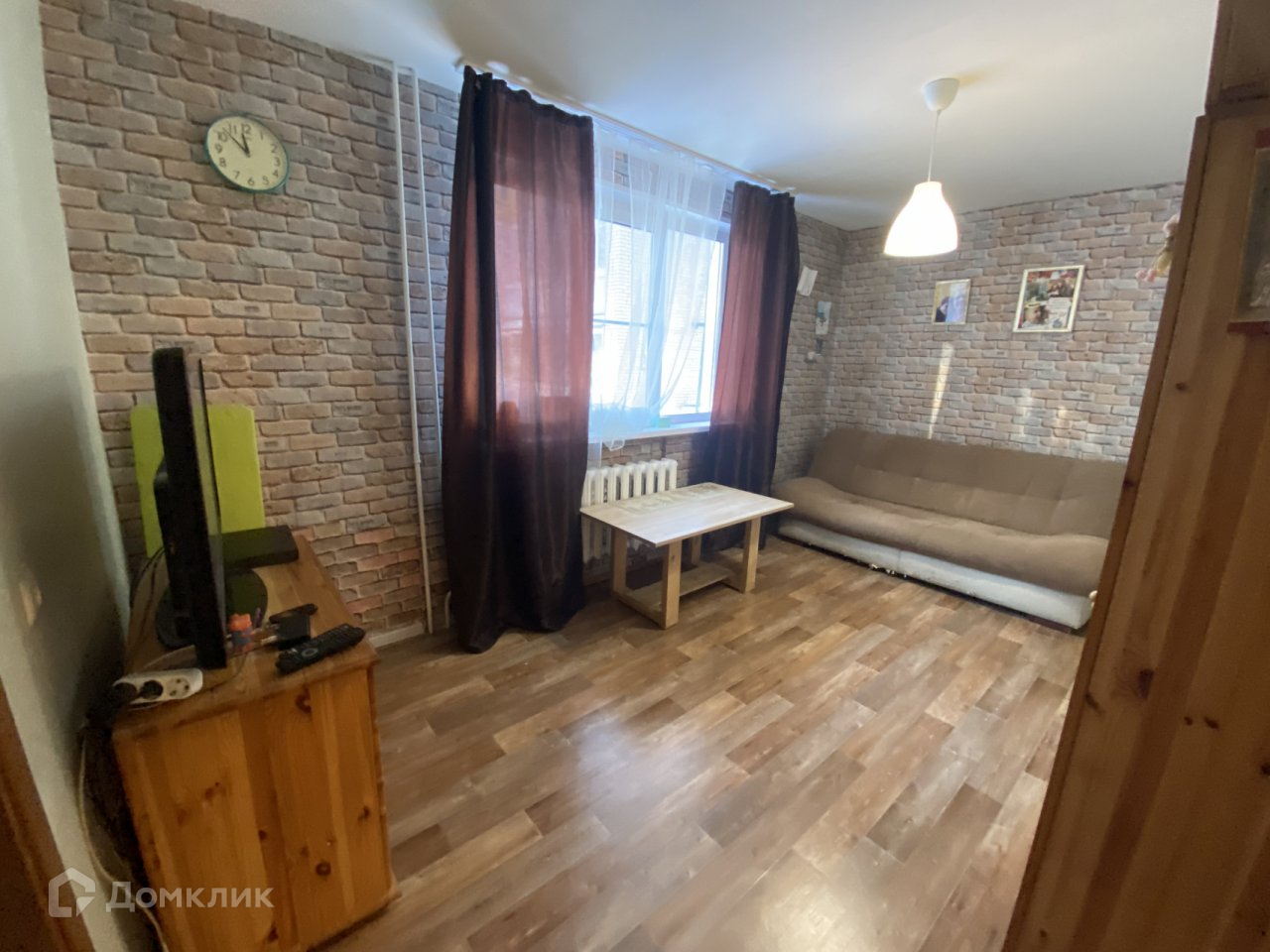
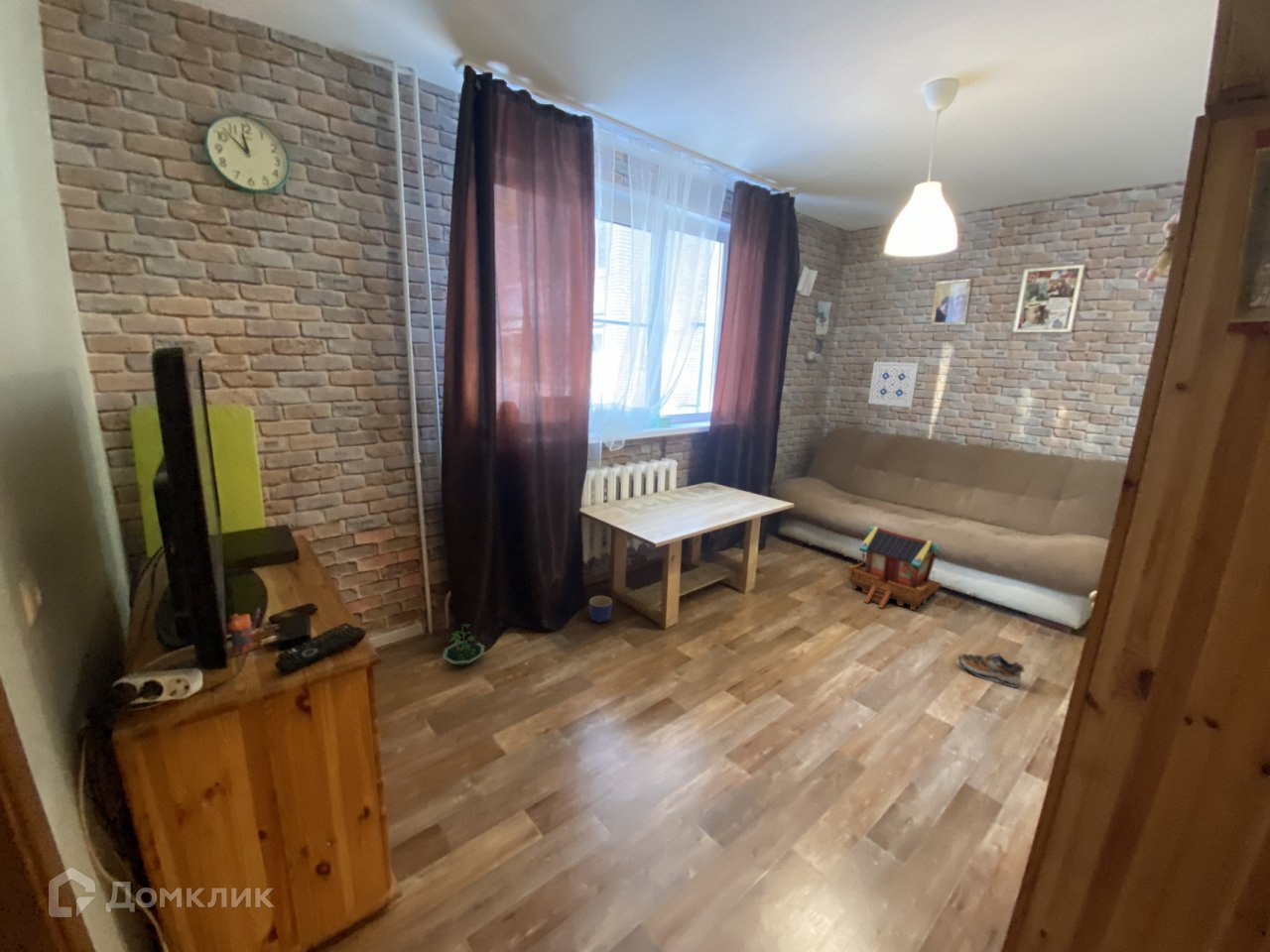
+ wall art [867,361,921,409]
+ toy house [847,526,943,611]
+ shoe [957,652,1026,688]
+ planter [588,595,613,624]
+ terrarium [442,624,486,667]
